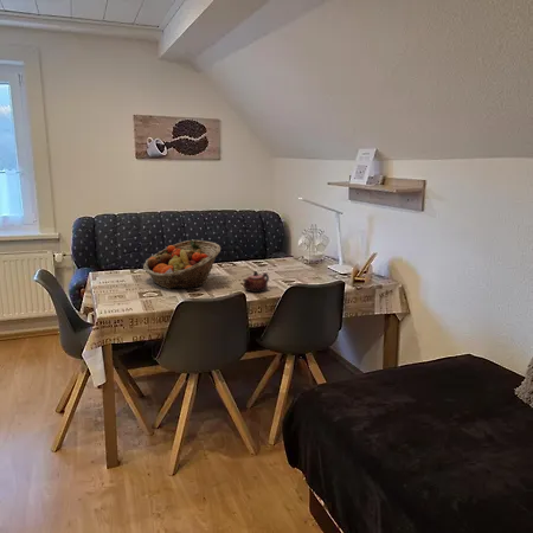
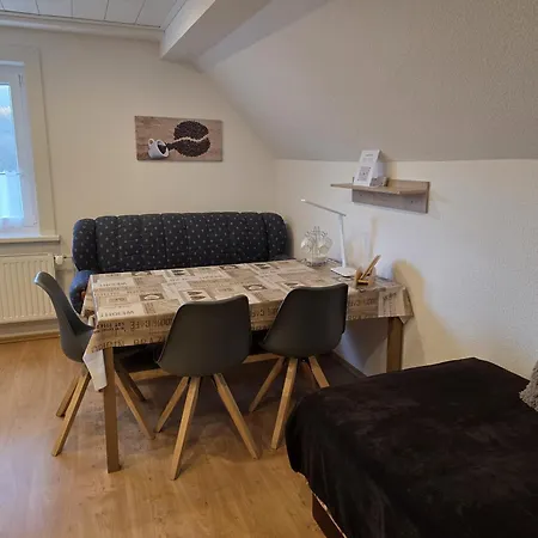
- teapot [242,270,270,294]
- fruit basket [142,239,221,290]
